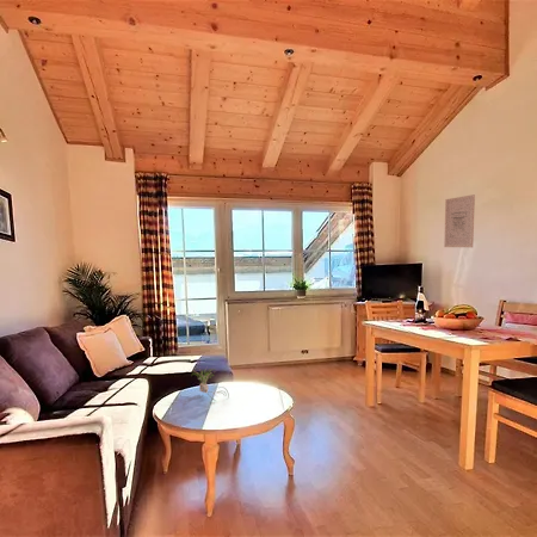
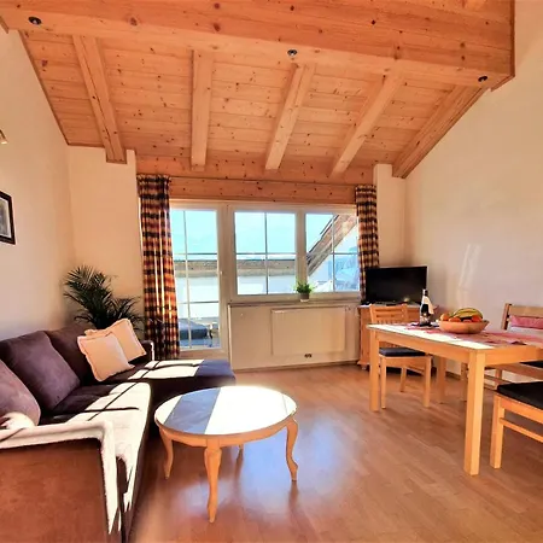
- plant [192,365,230,402]
- wall art [443,193,476,248]
